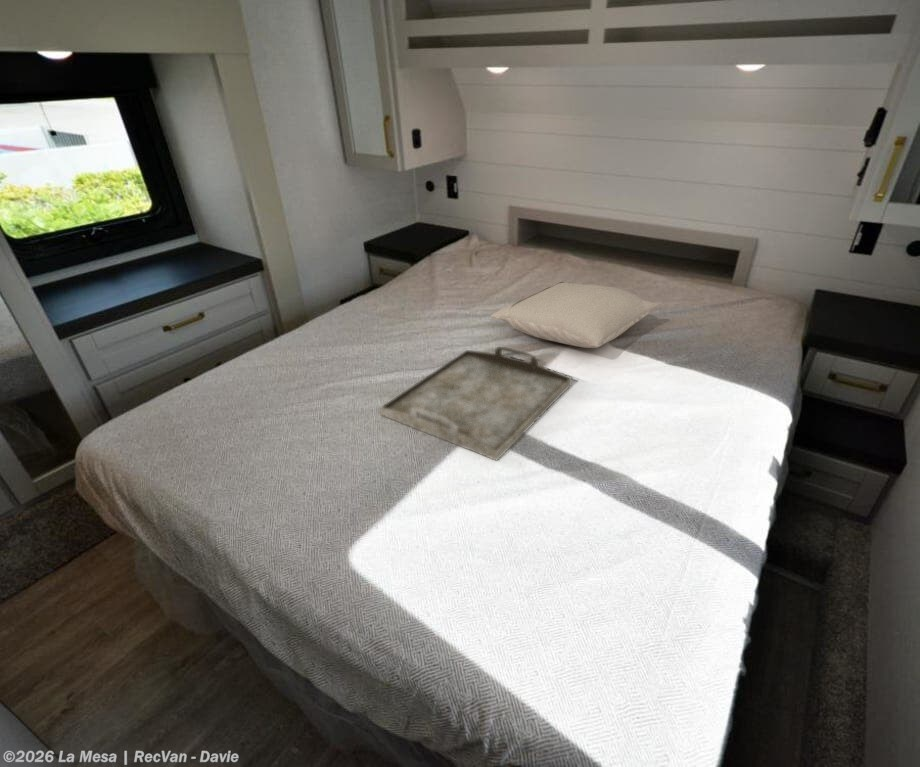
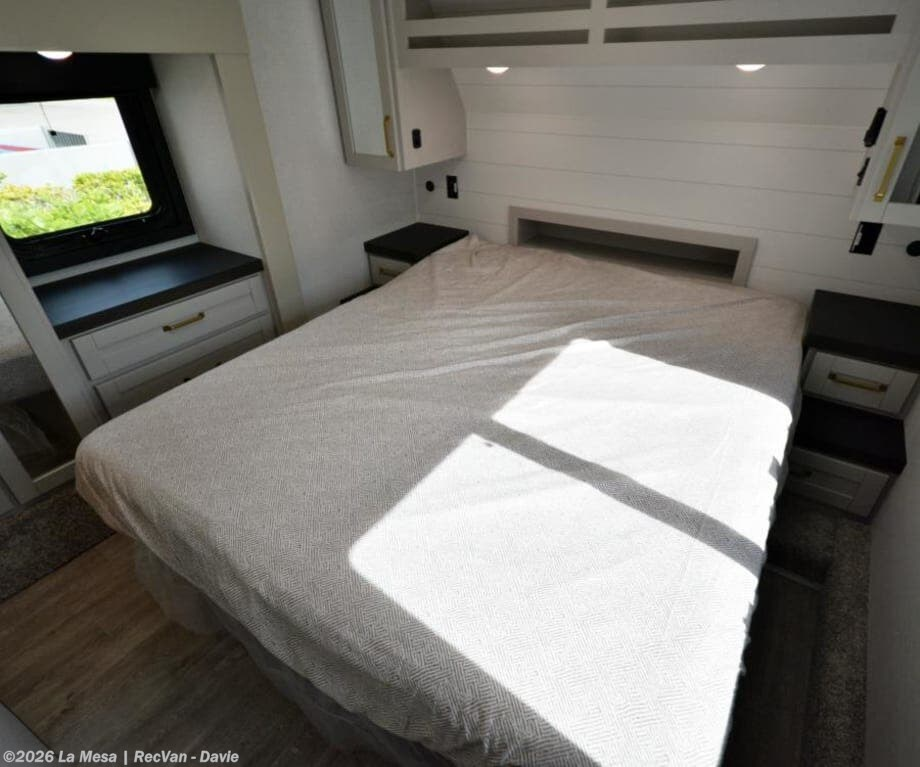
- serving tray [379,346,573,462]
- pillow [490,281,660,349]
